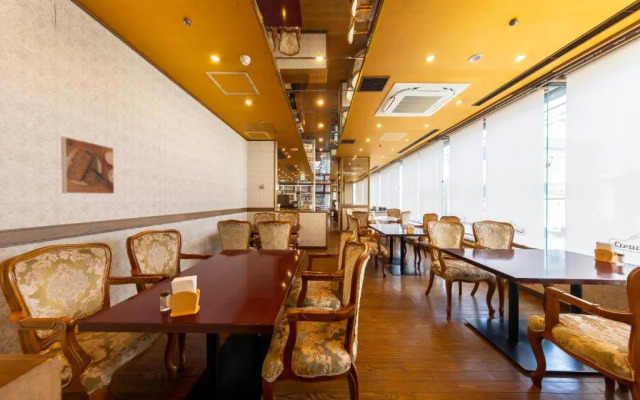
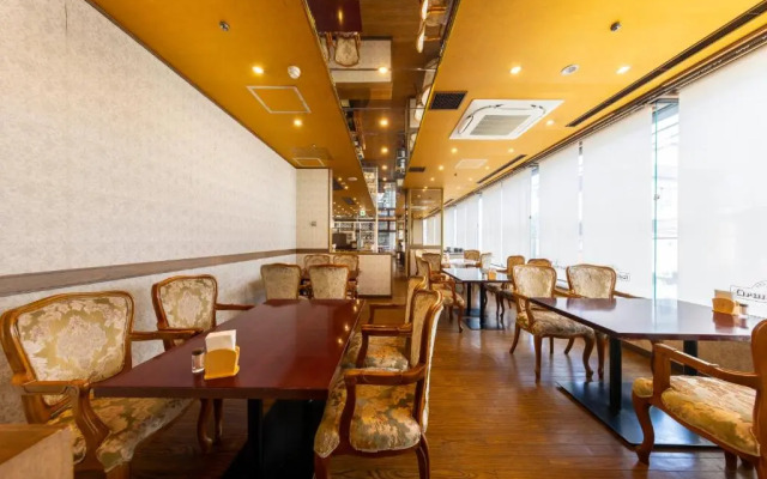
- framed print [60,136,115,195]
